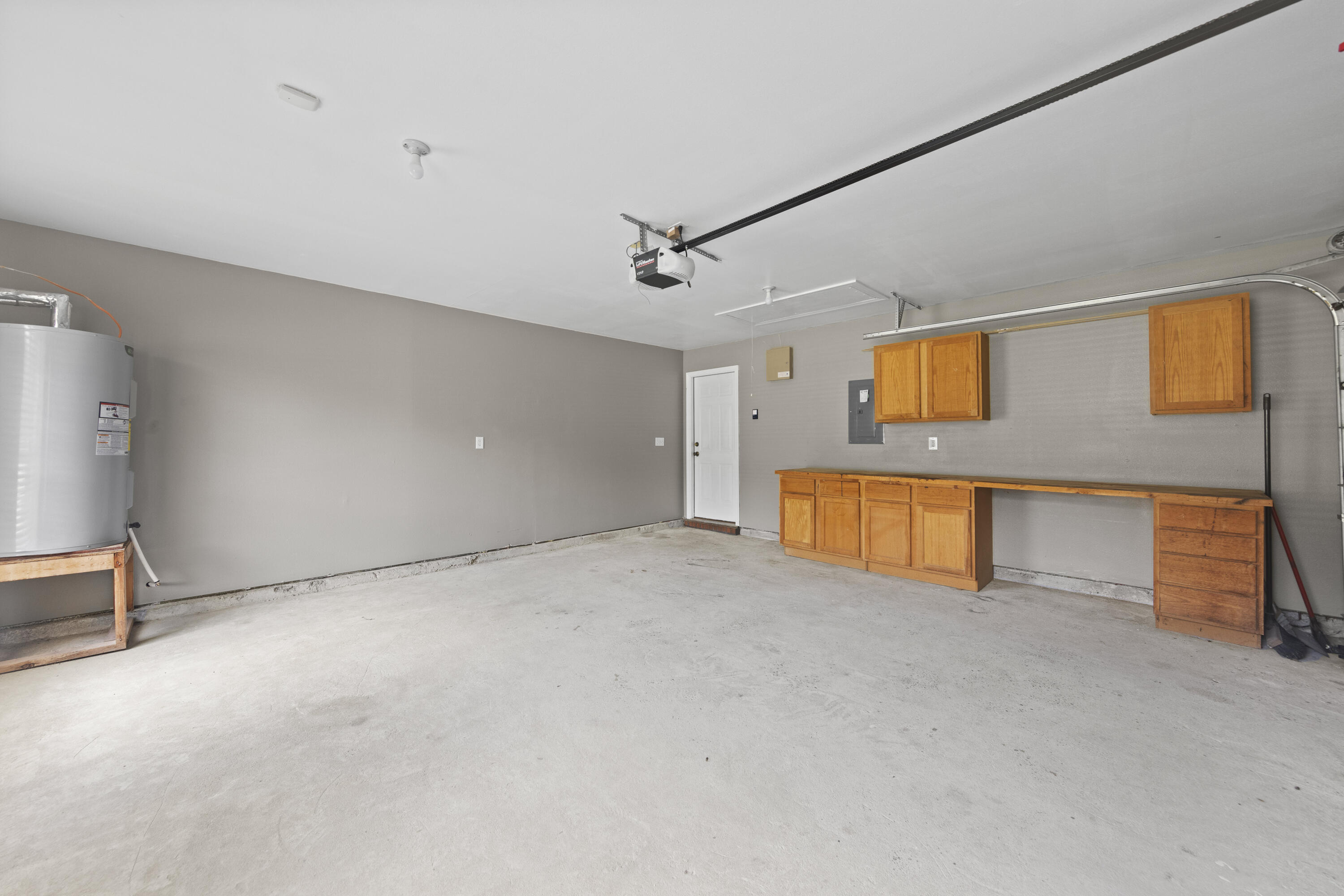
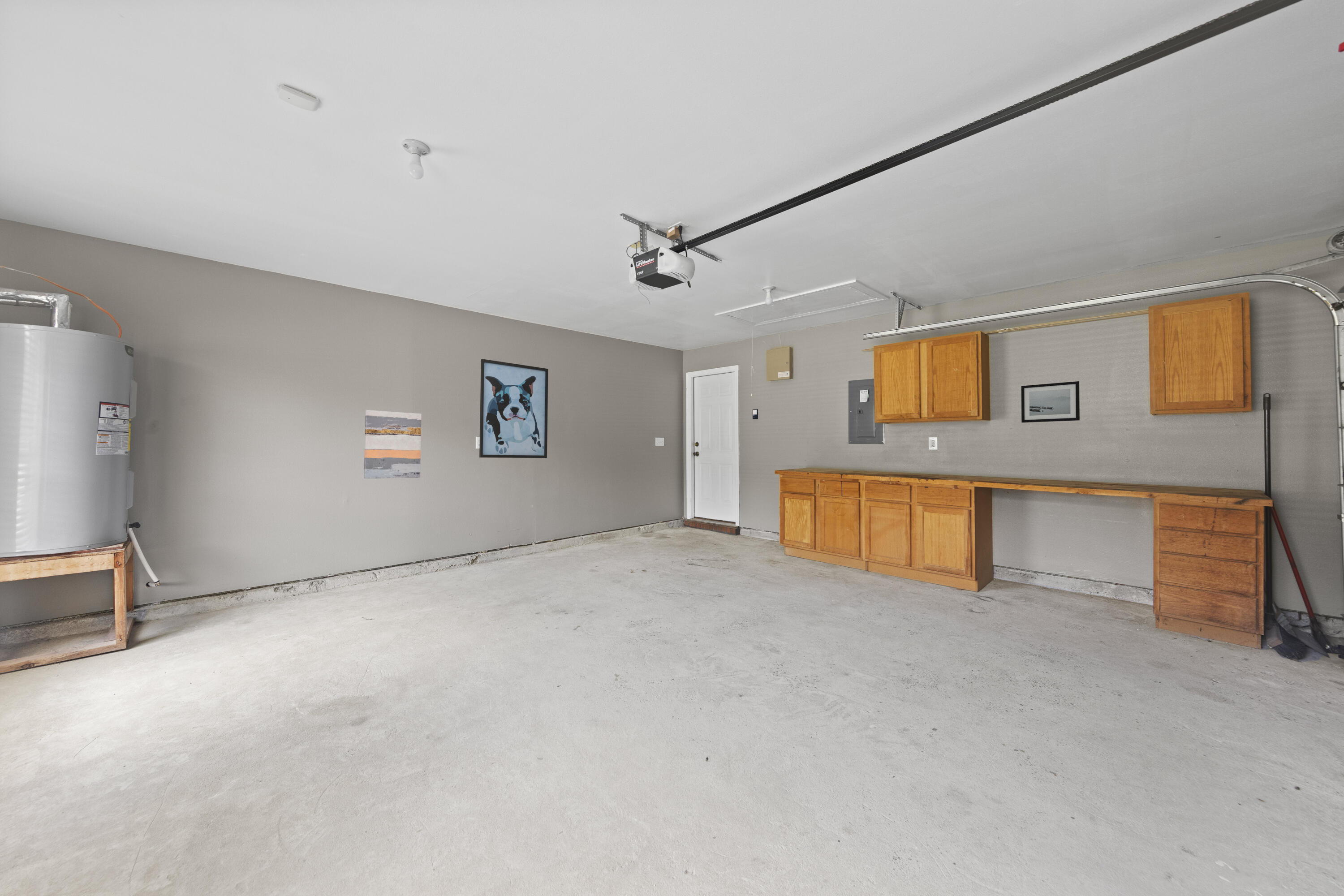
+ wall art [364,409,422,479]
+ wall art [1021,381,1080,423]
+ wall art [479,358,549,459]
